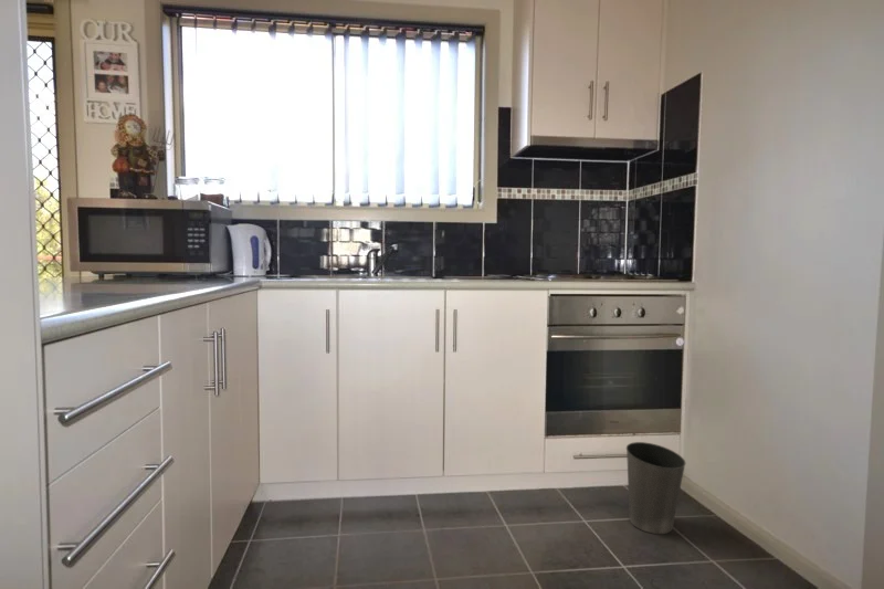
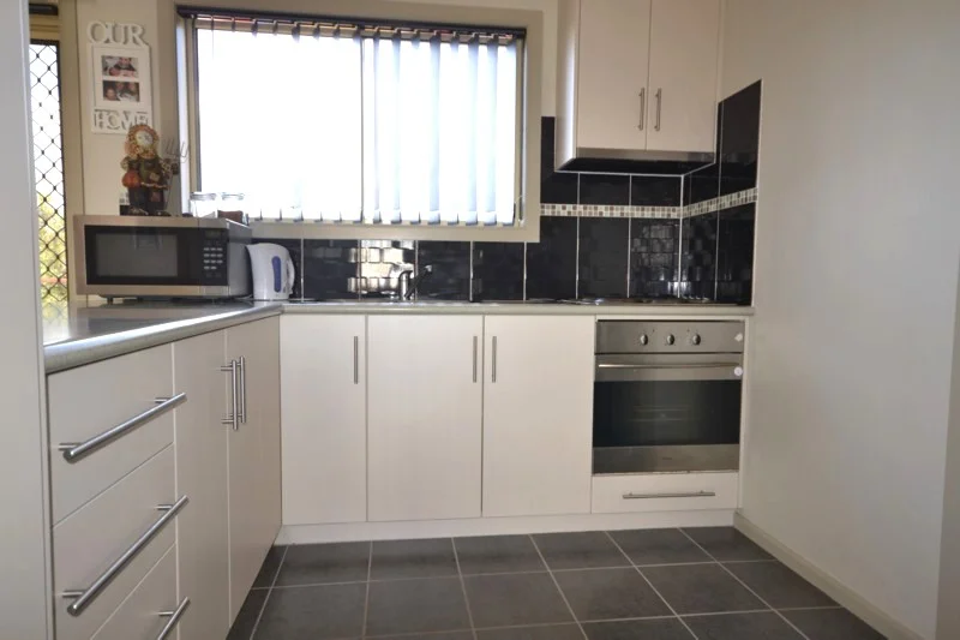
- waste basket [625,441,686,535]
